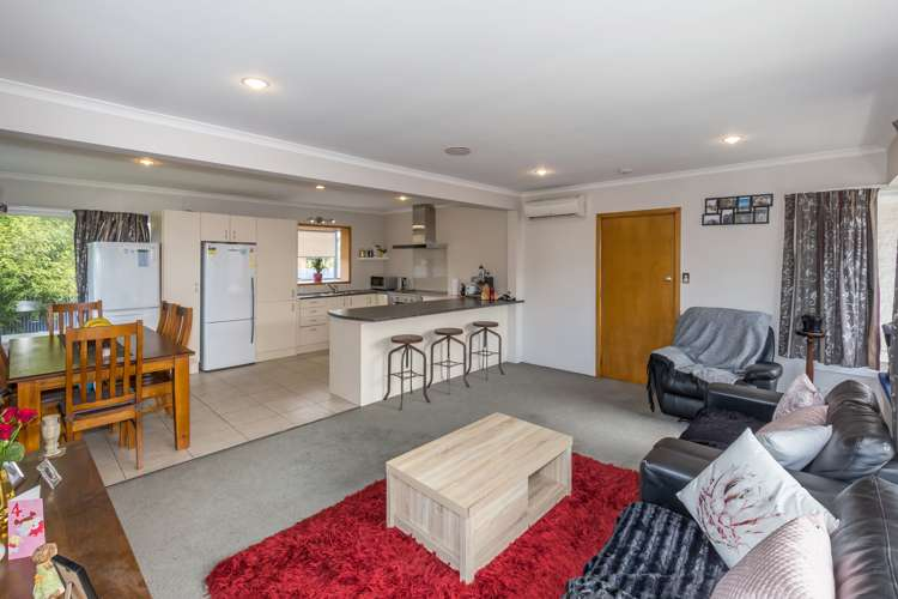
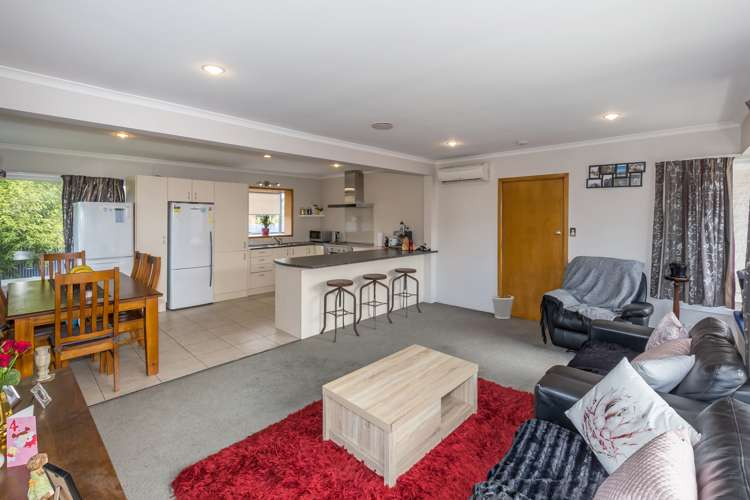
+ wastebasket [490,294,515,320]
